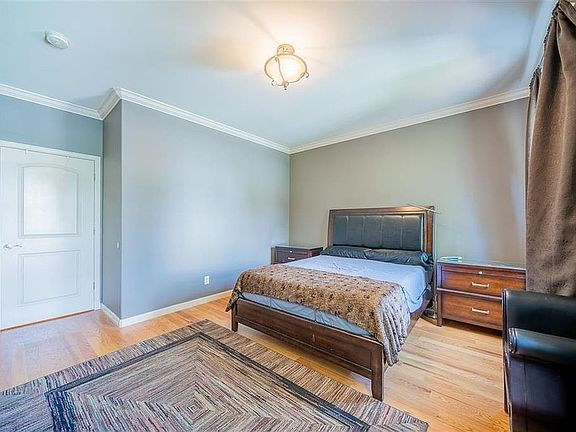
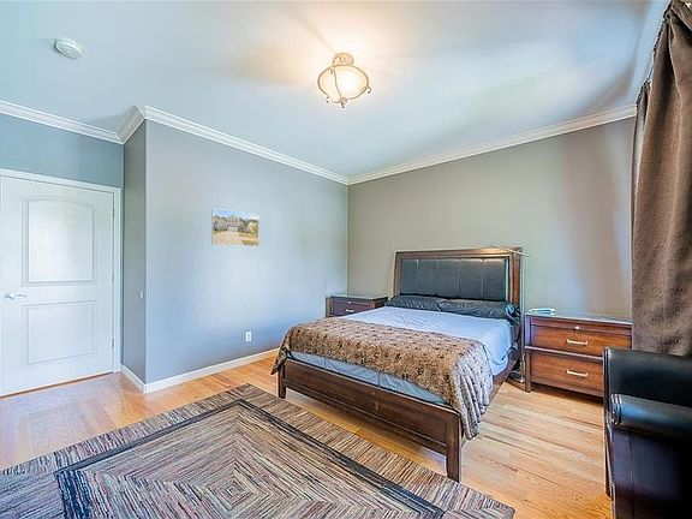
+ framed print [210,208,260,247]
